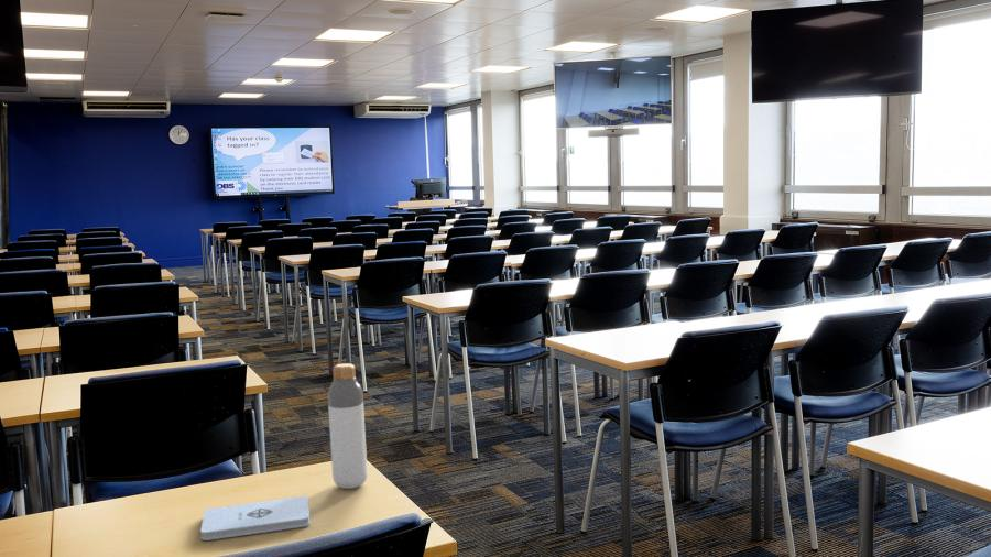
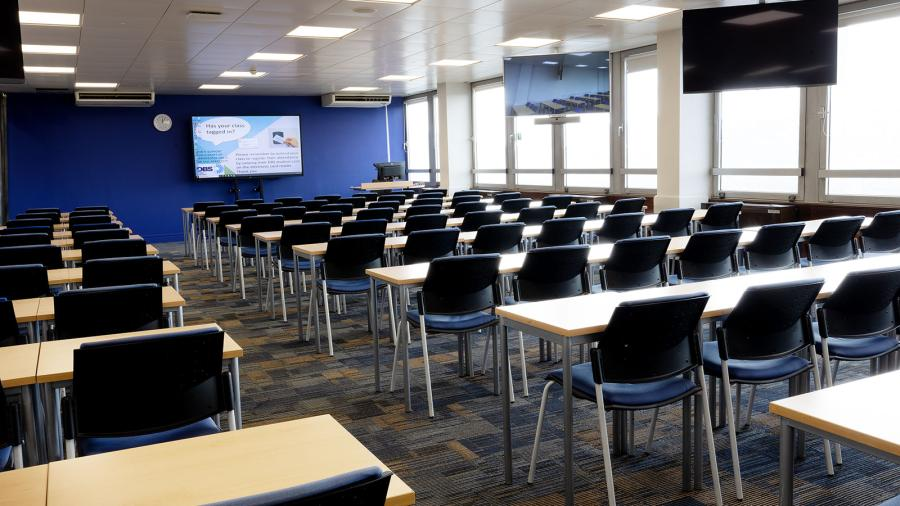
- bottle [327,362,369,490]
- notepad [199,494,312,542]
